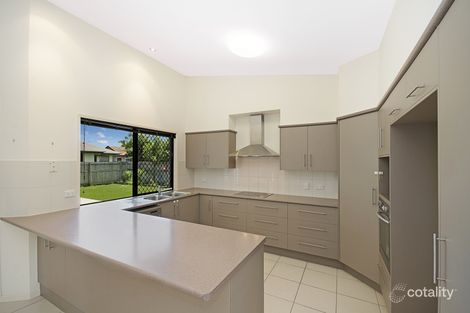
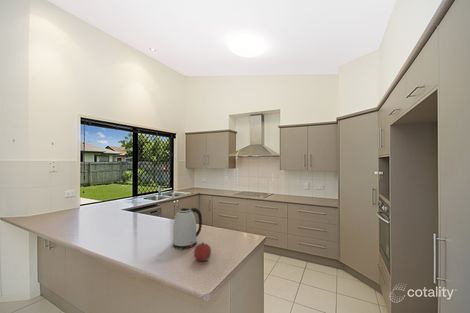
+ kettle [172,207,203,250]
+ fruit [193,241,212,262]
